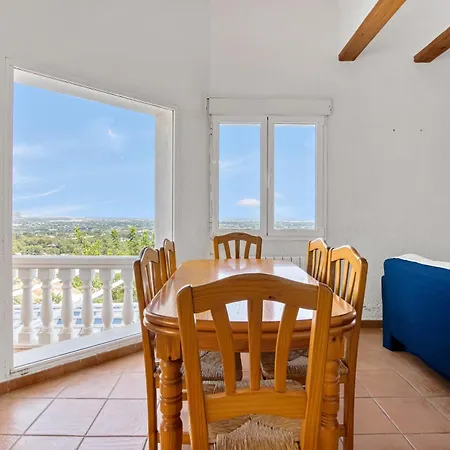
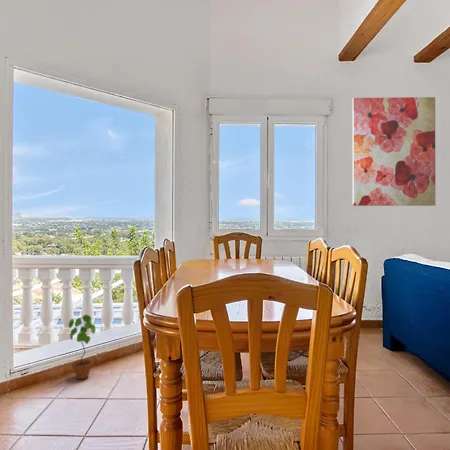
+ potted plant [67,314,96,380]
+ wall art [351,96,436,207]
